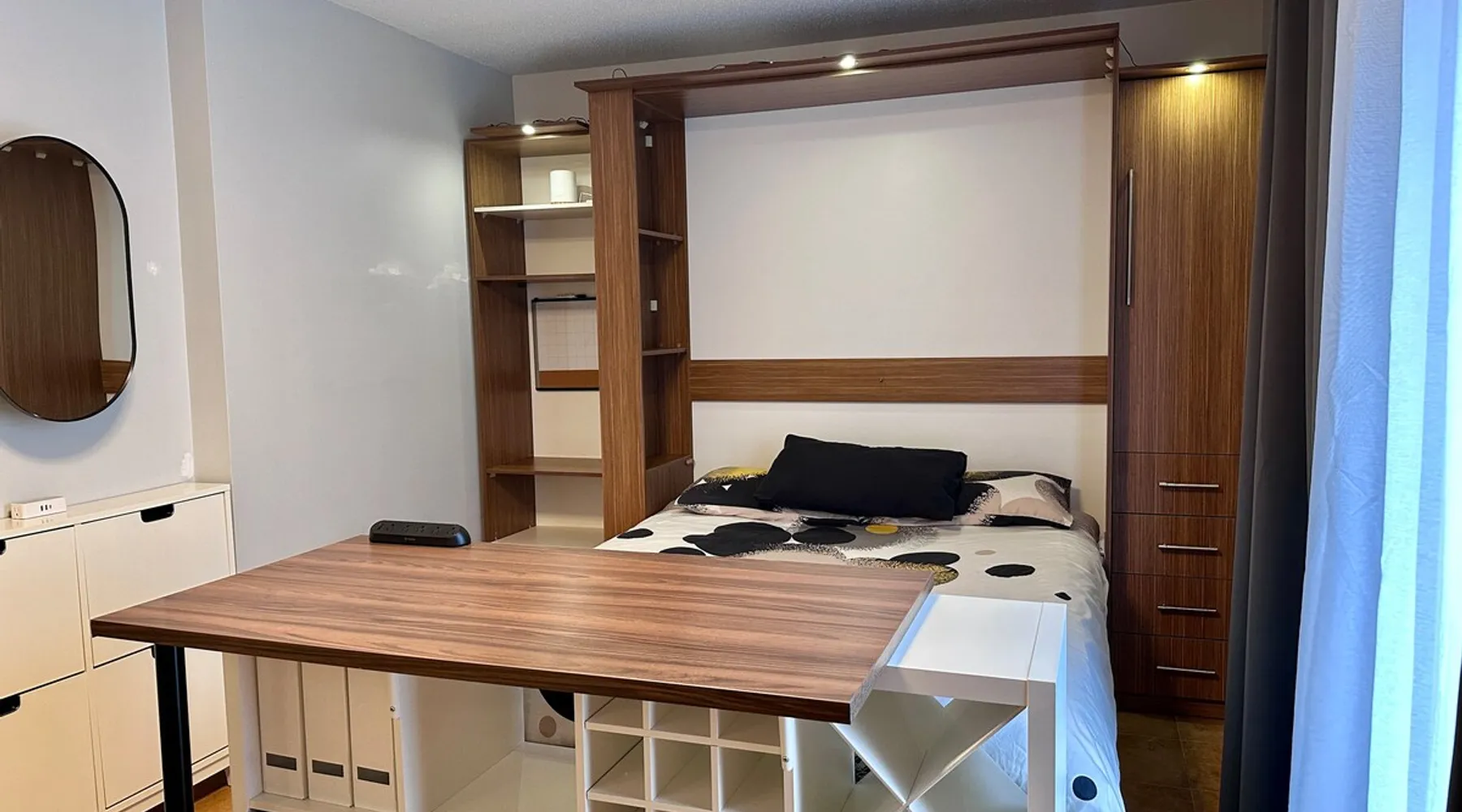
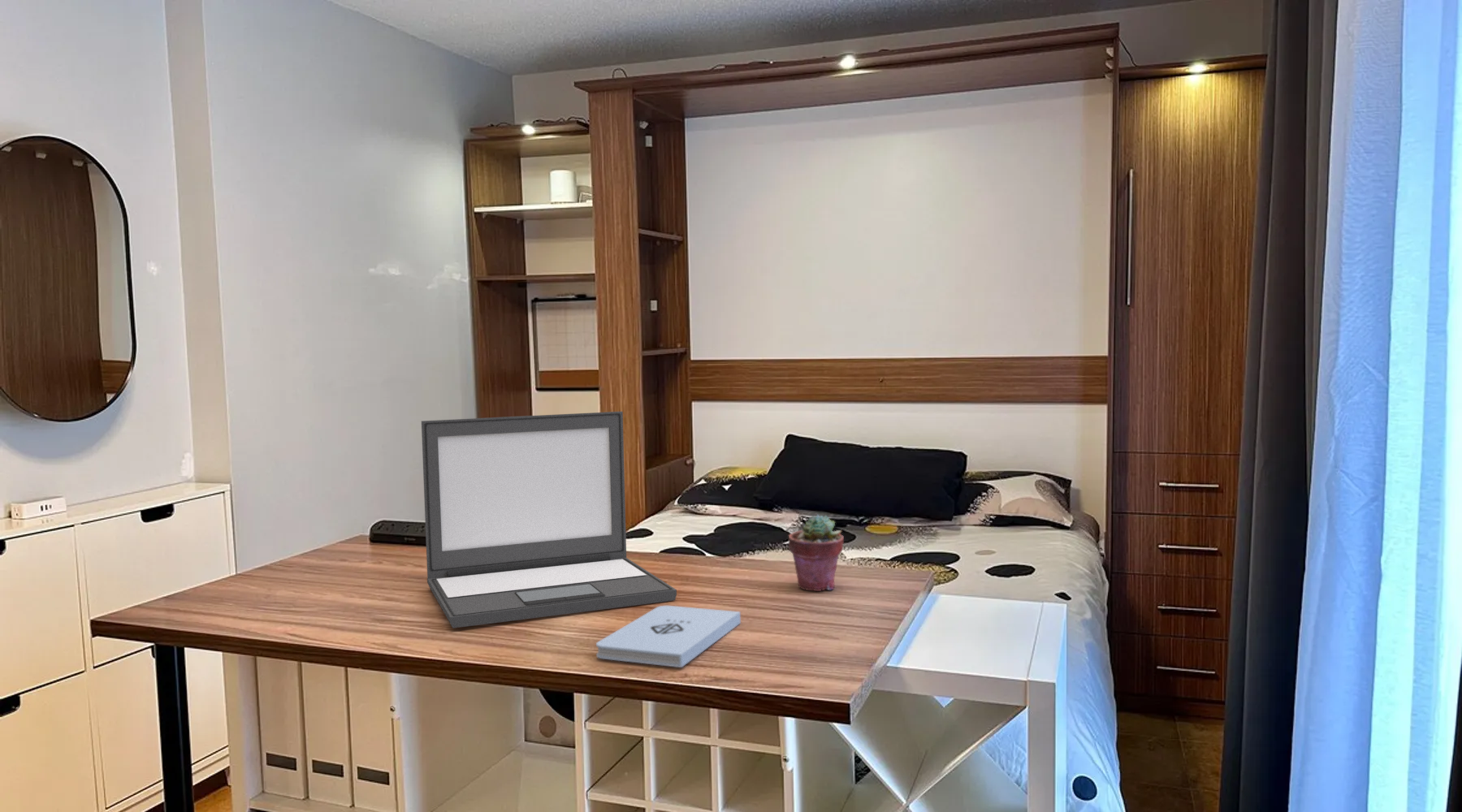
+ potted succulent [788,513,845,592]
+ laptop [421,411,677,628]
+ notepad [595,605,742,668]
